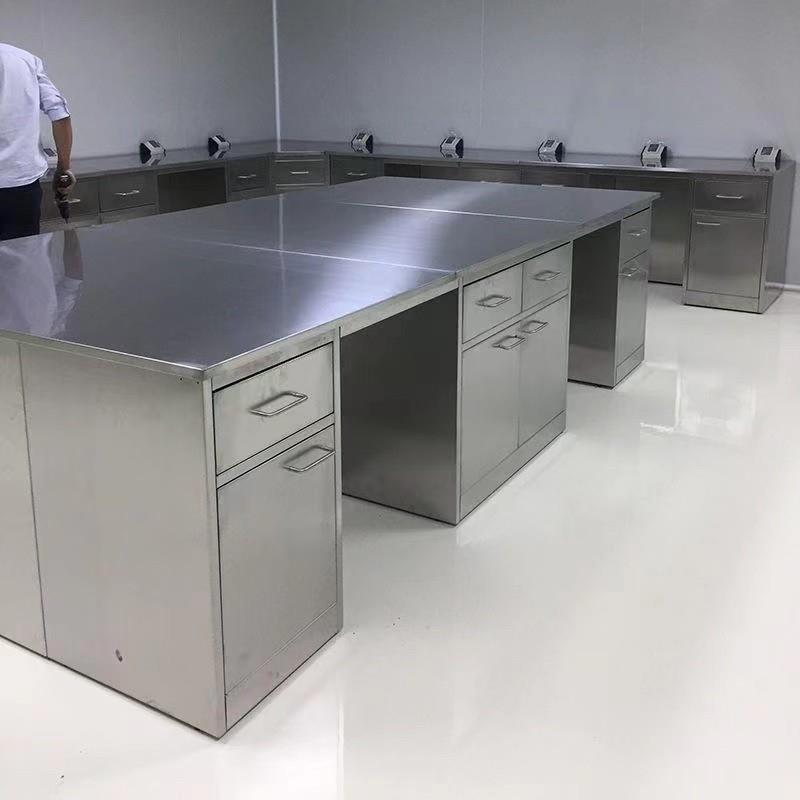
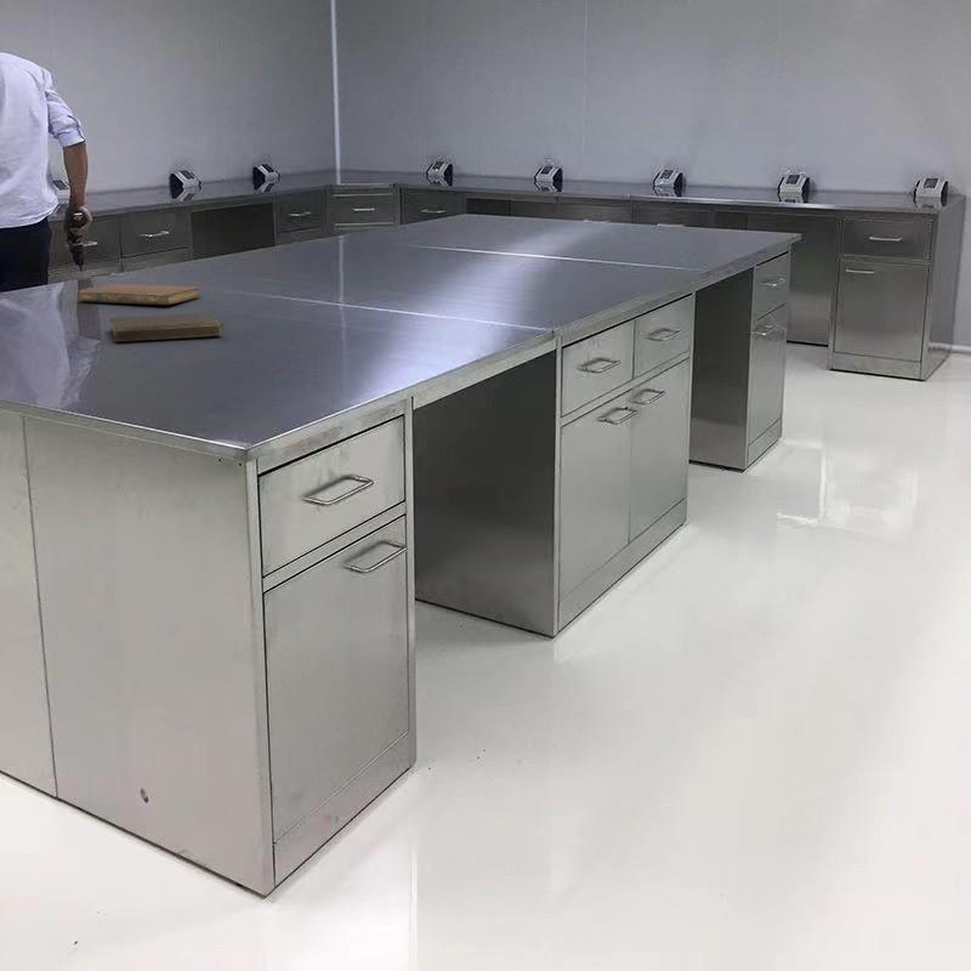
+ notebook [76,283,200,306]
+ book [107,312,226,342]
